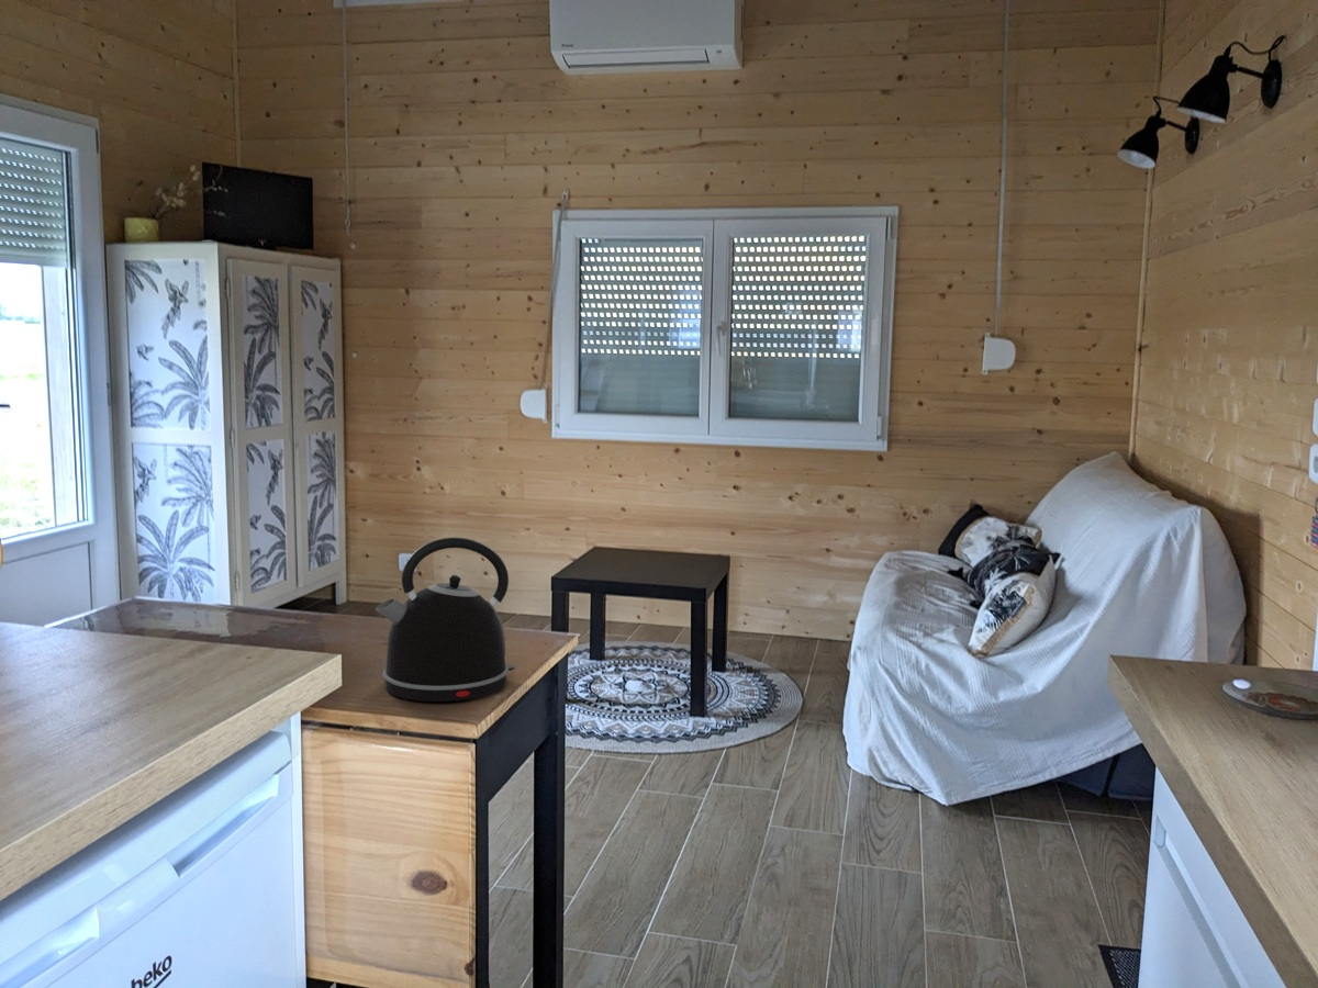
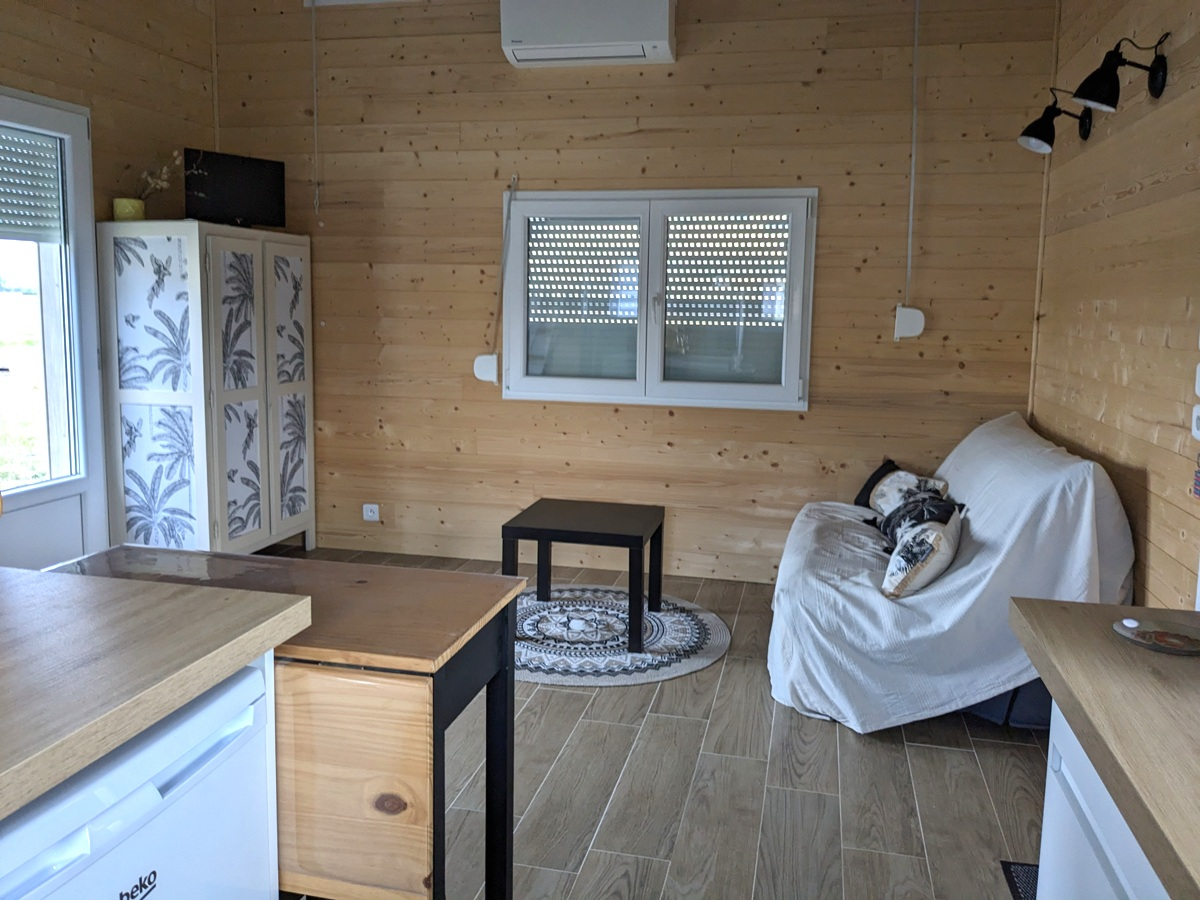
- kettle [375,537,515,703]
